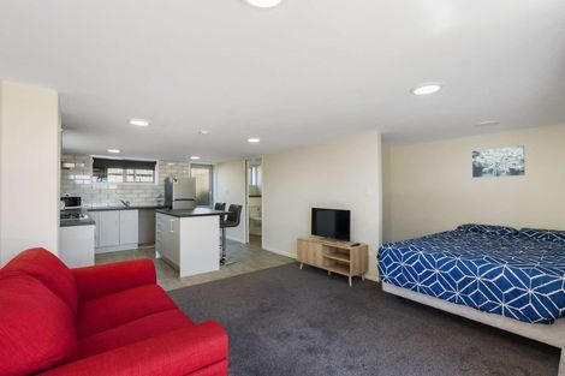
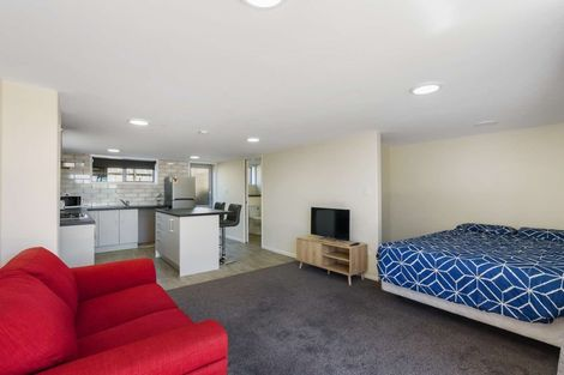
- wall art [471,145,527,179]
